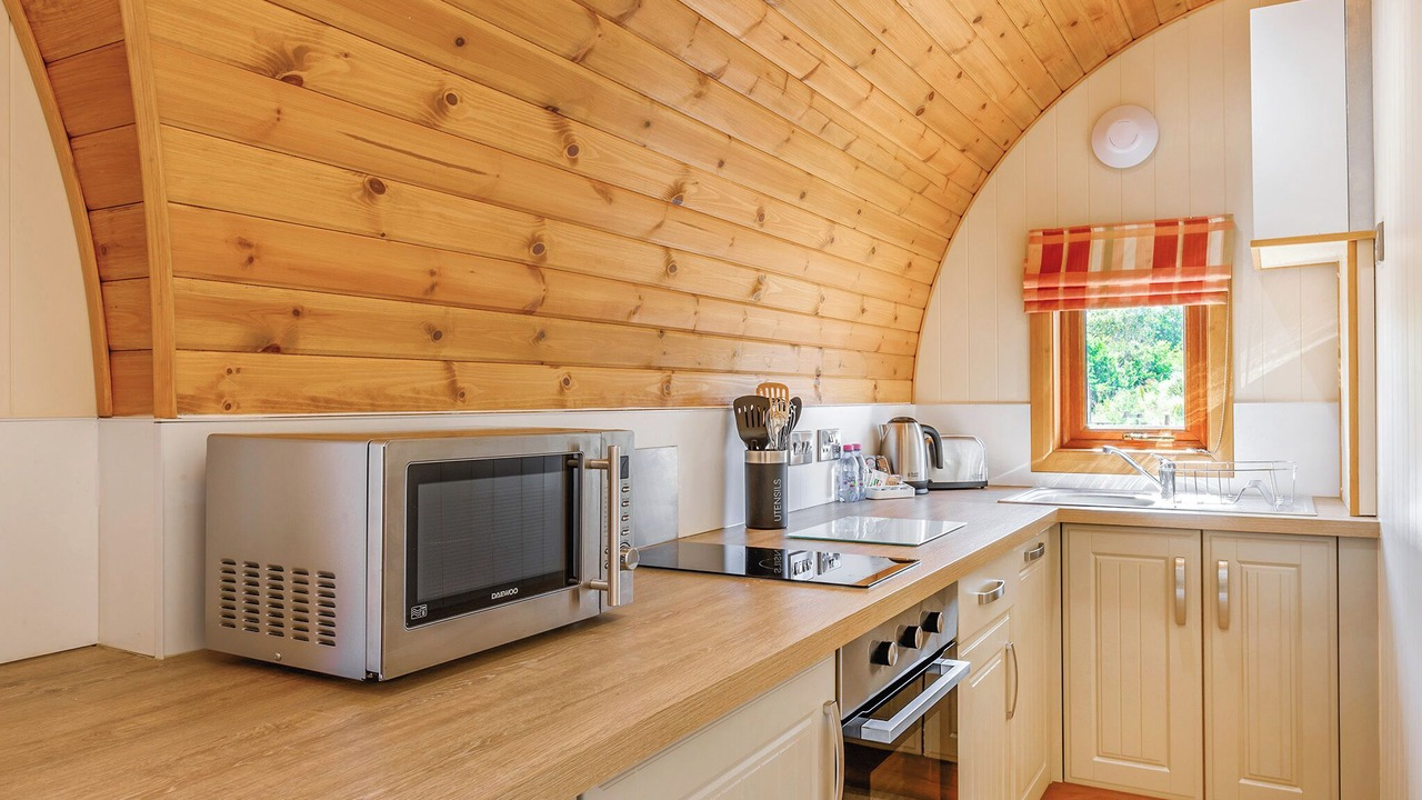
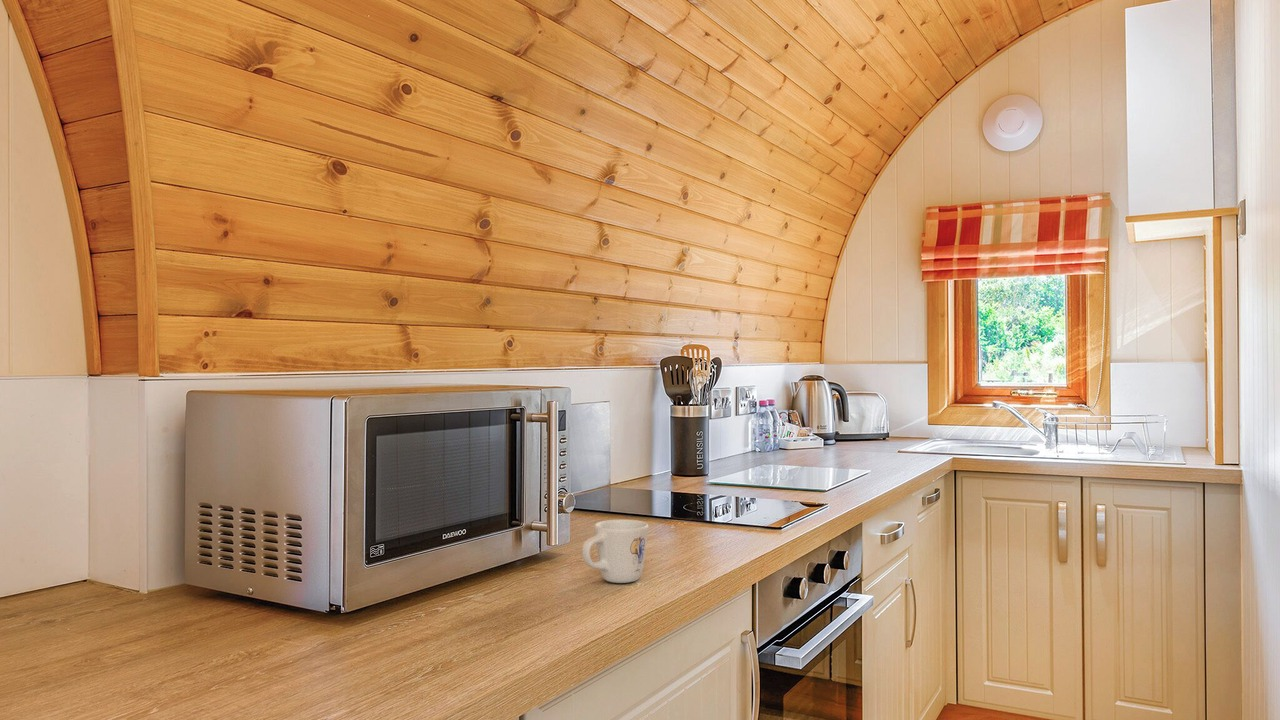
+ mug [581,519,649,584]
